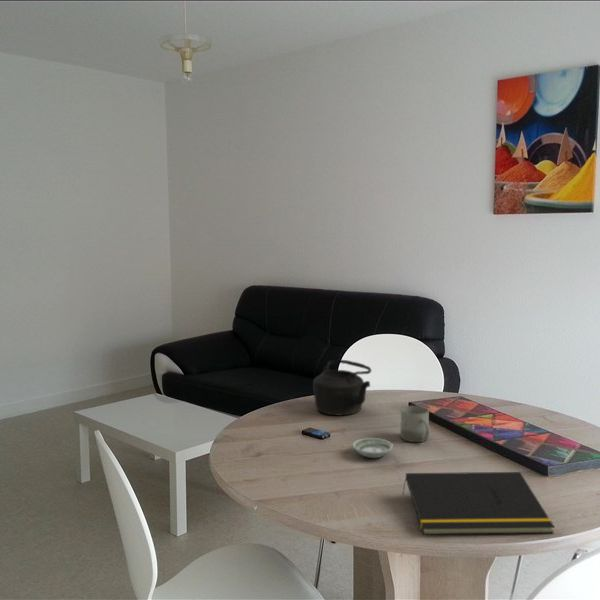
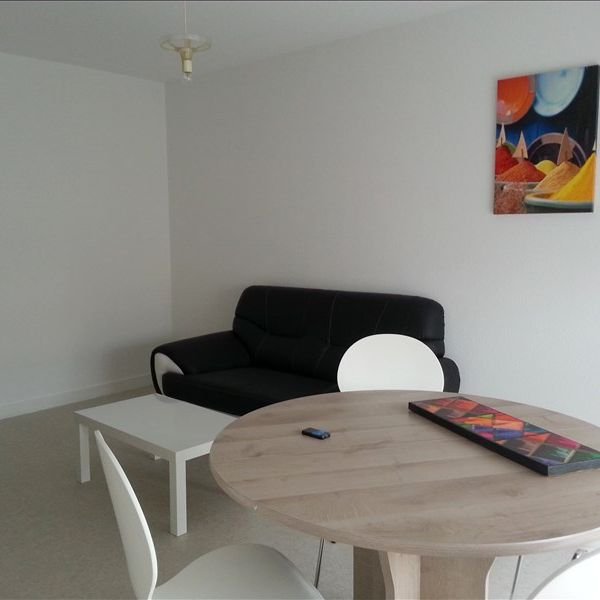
- teapot [312,359,372,416]
- notepad [401,471,555,536]
- cup [400,405,431,443]
- saucer [351,437,394,459]
